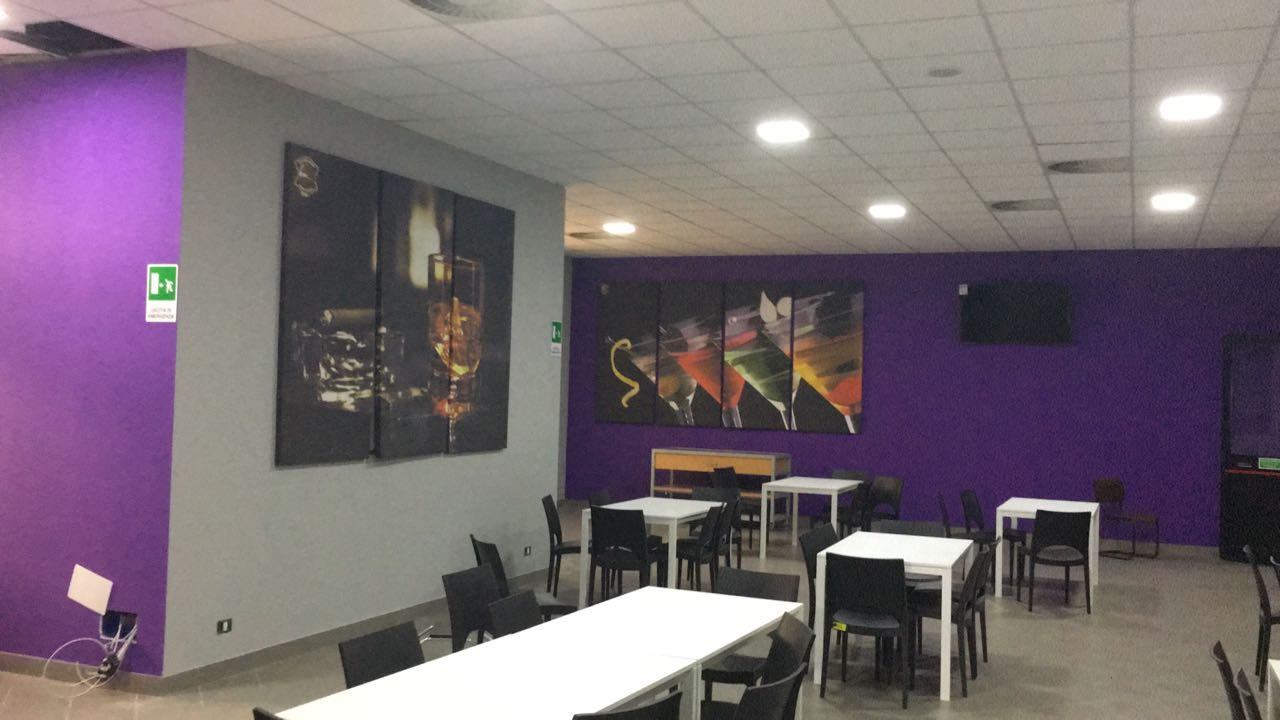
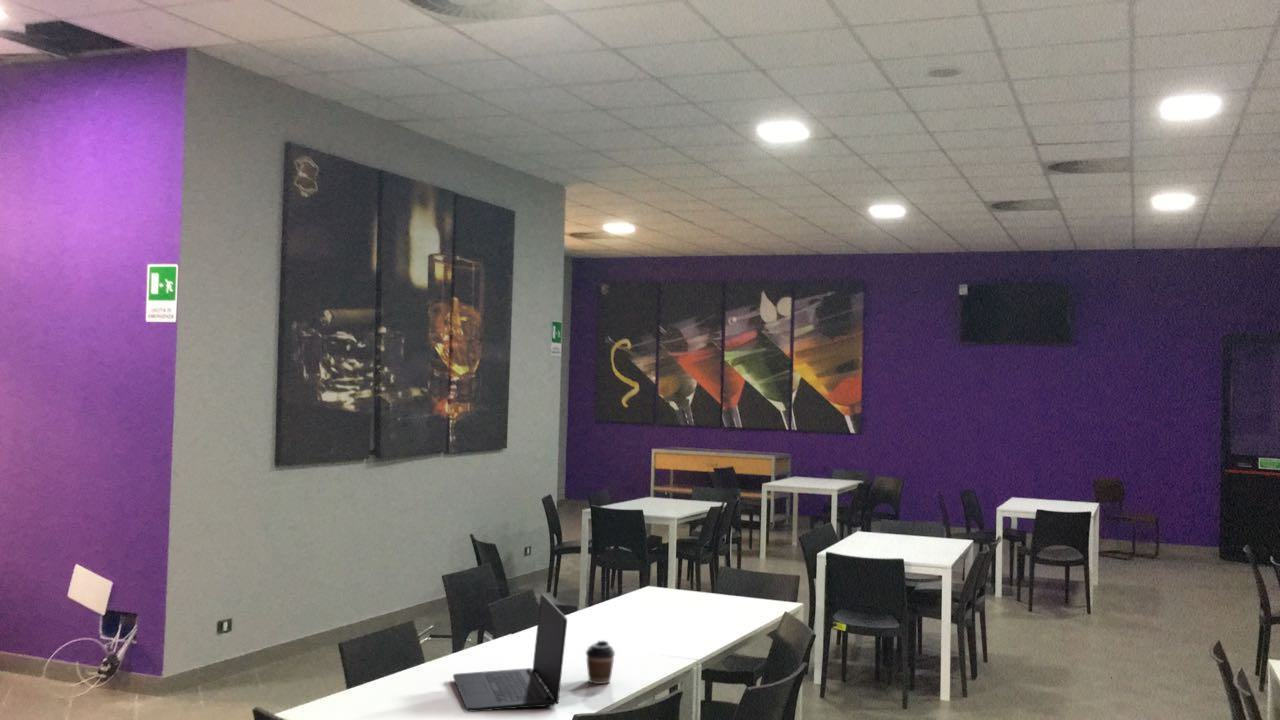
+ laptop [452,593,568,713]
+ coffee cup [585,640,616,685]
